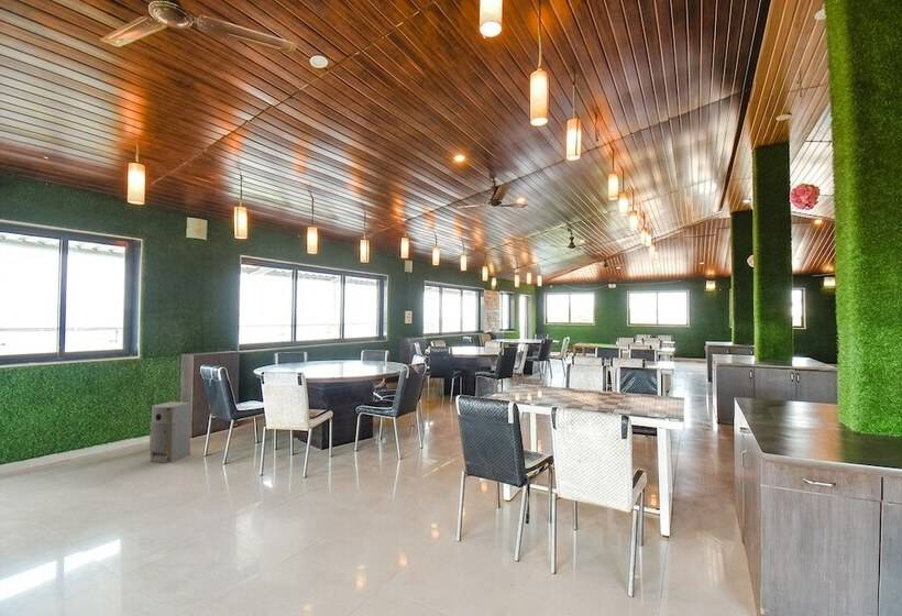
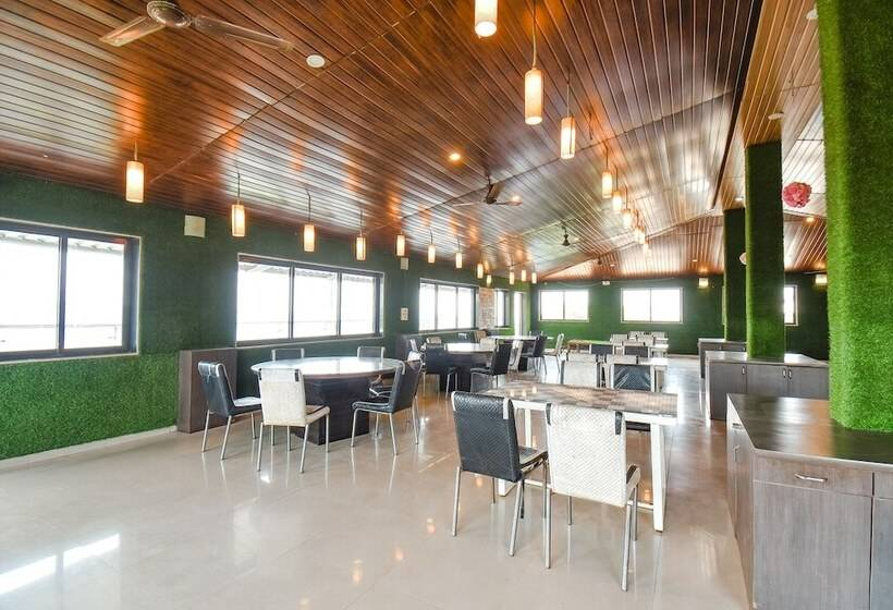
- air purifier [148,400,191,464]
